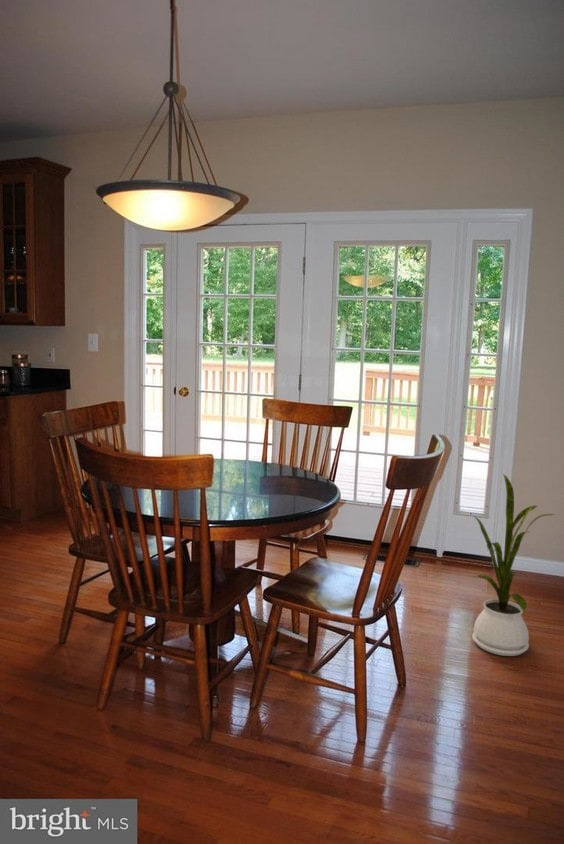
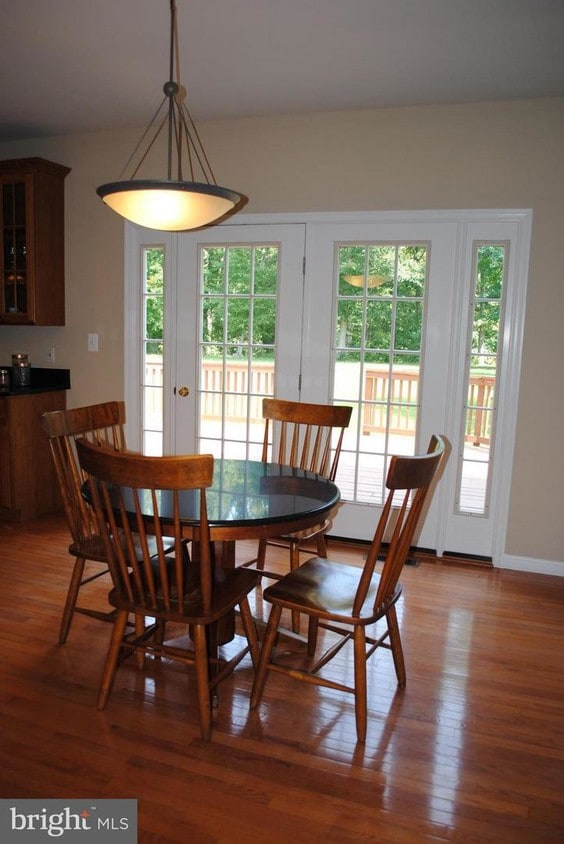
- house plant [471,473,556,657]
